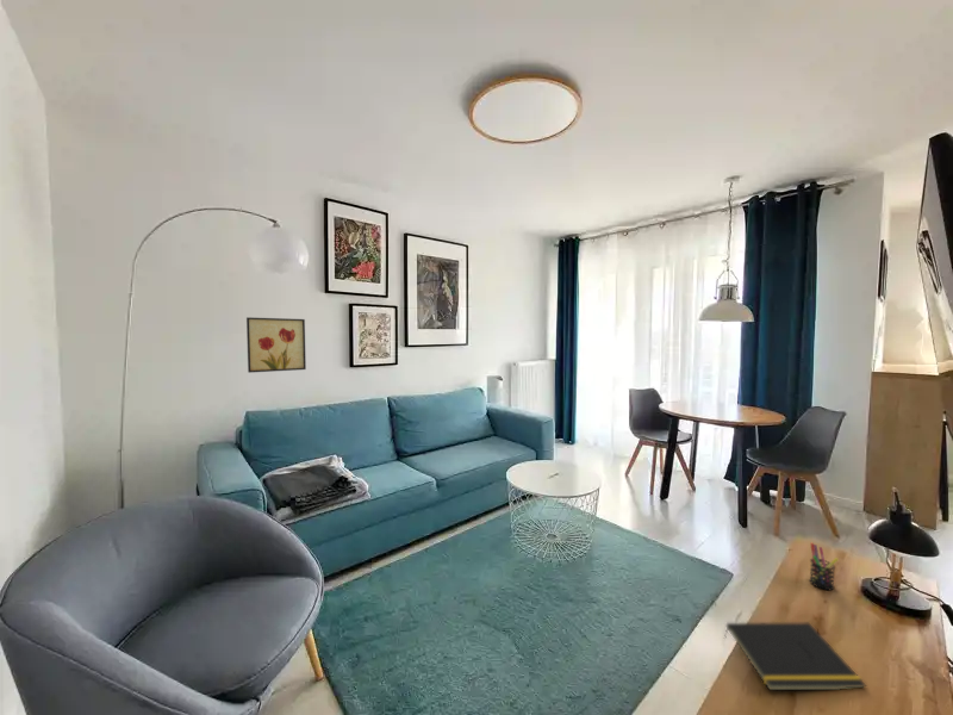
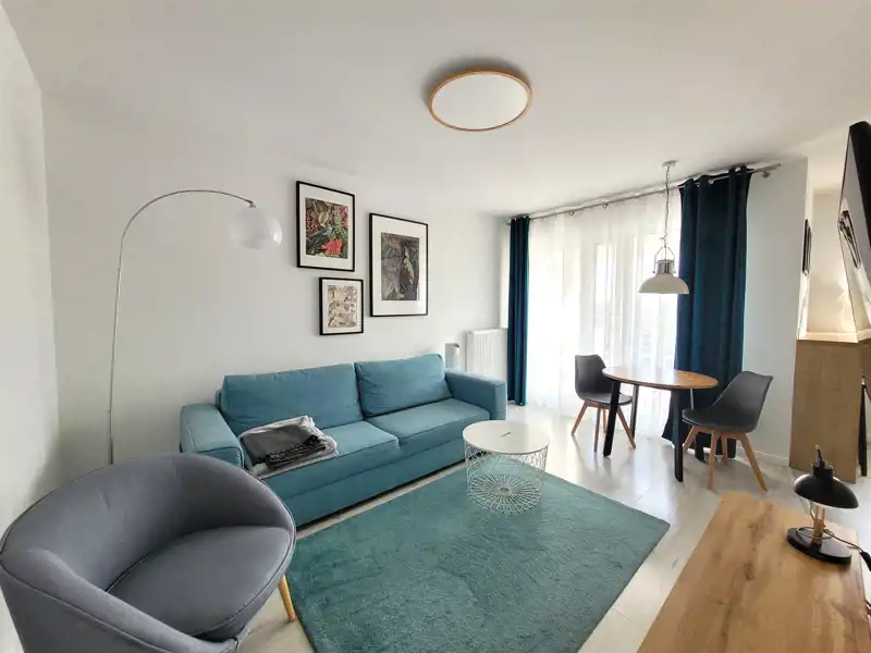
- notepad [723,622,867,691]
- wall art [245,316,307,374]
- pen holder [809,542,840,591]
